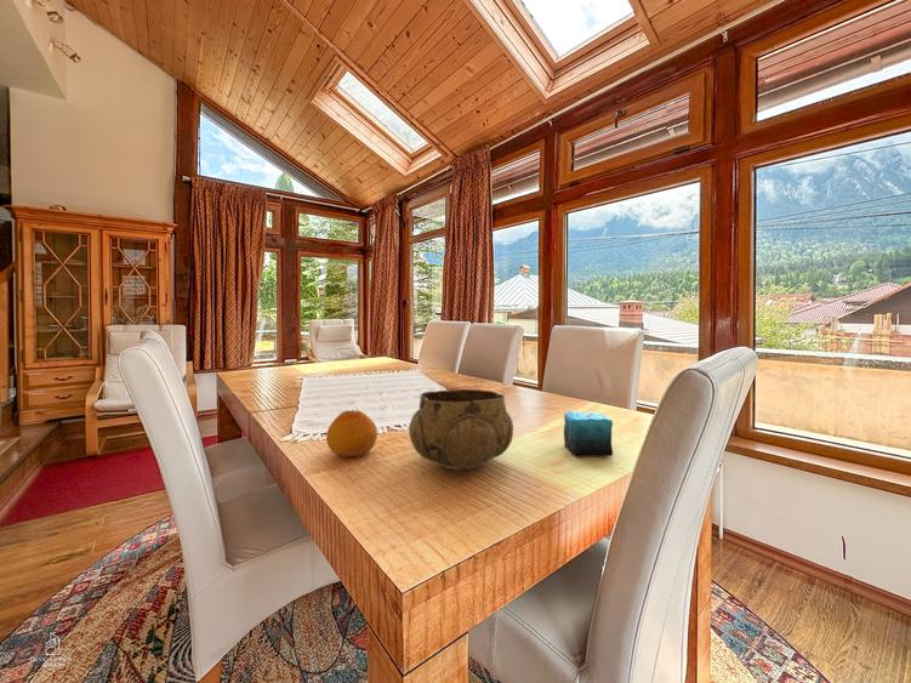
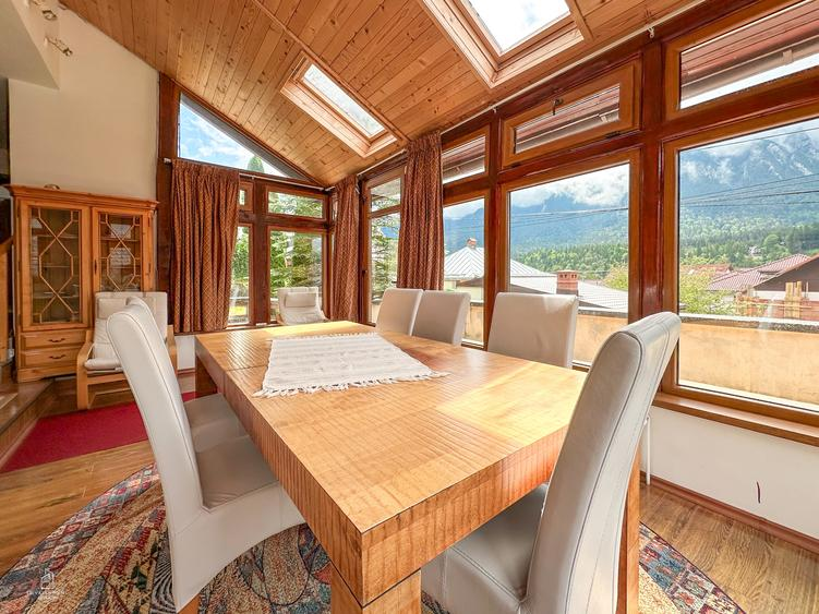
- decorative bowl [408,388,514,471]
- candle [563,410,614,457]
- fruit [325,409,378,457]
